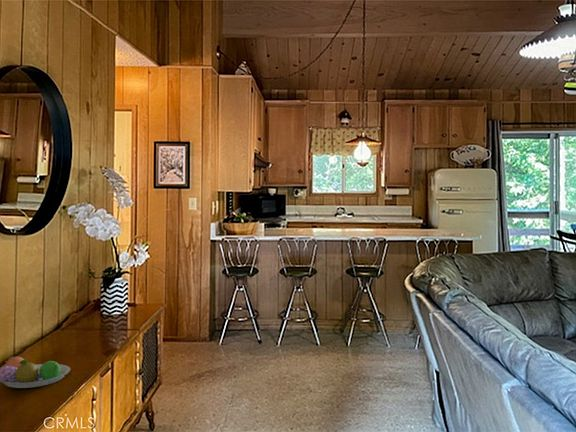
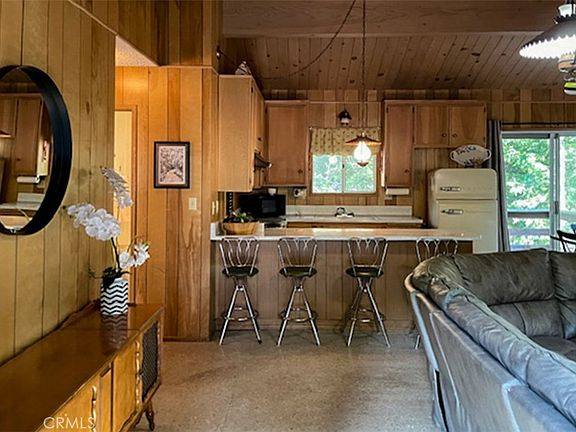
- fruit bowl [0,355,72,389]
